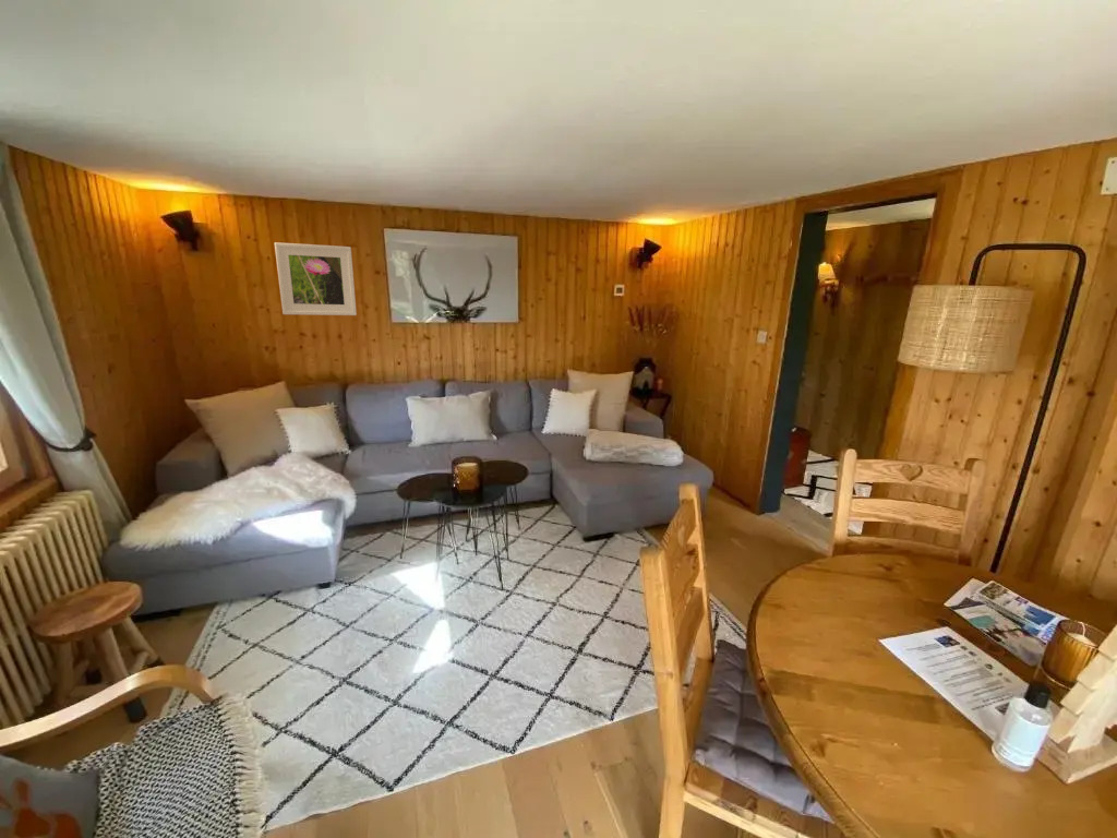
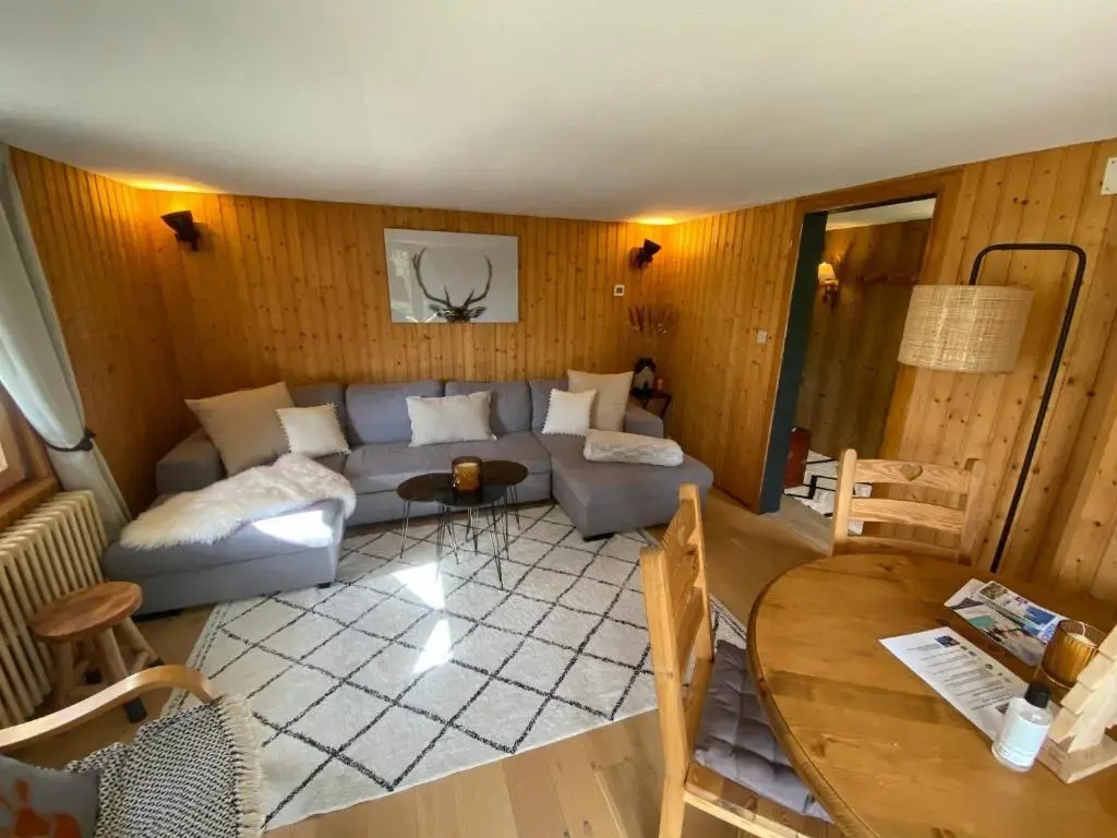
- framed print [274,241,358,316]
